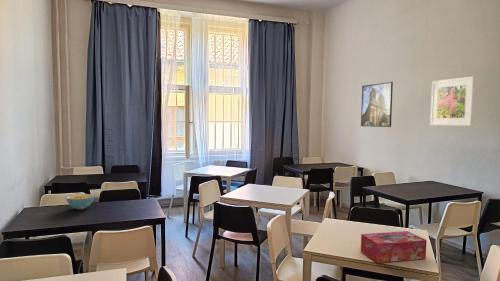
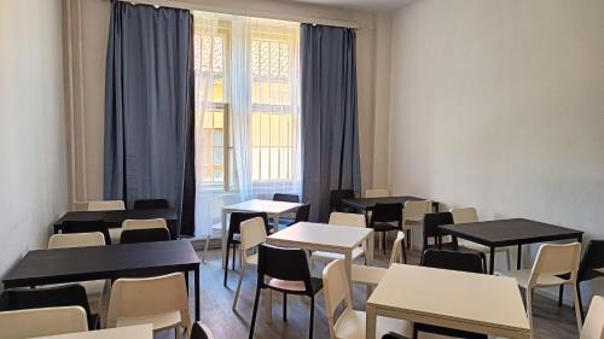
- tissue box [360,230,428,264]
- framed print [429,76,476,127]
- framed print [360,81,394,128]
- cereal bowl [65,193,95,210]
